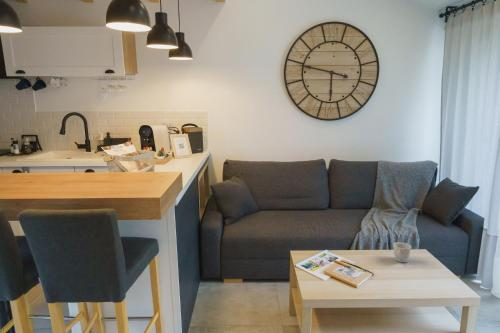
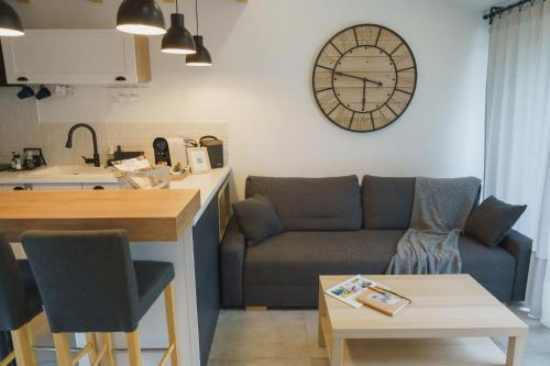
- mug [392,241,412,264]
